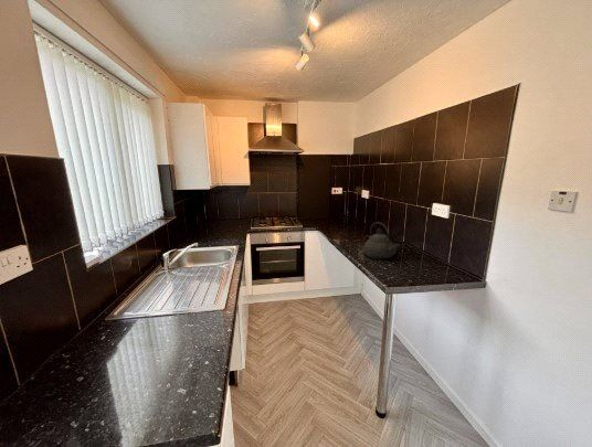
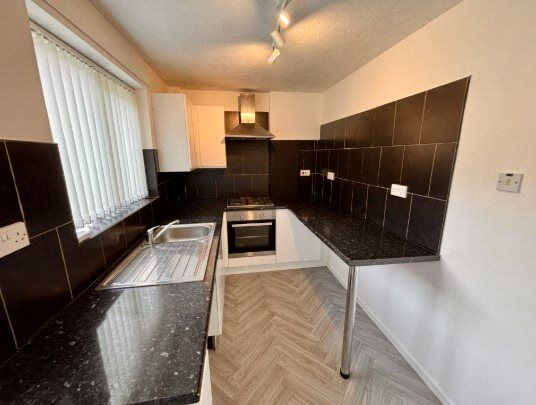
- teakettle [362,221,400,260]
